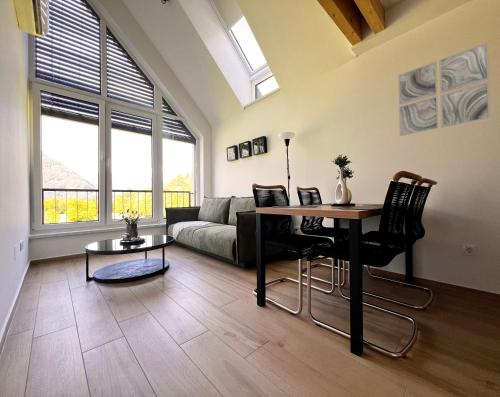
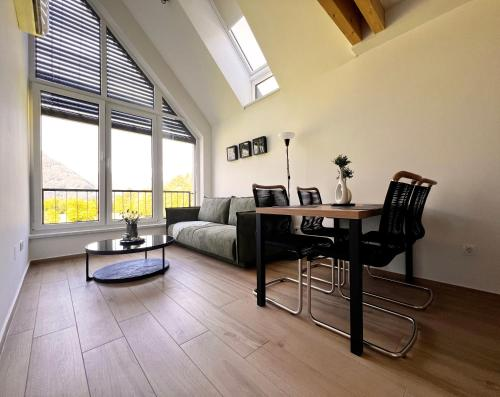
- wall art [397,41,492,138]
